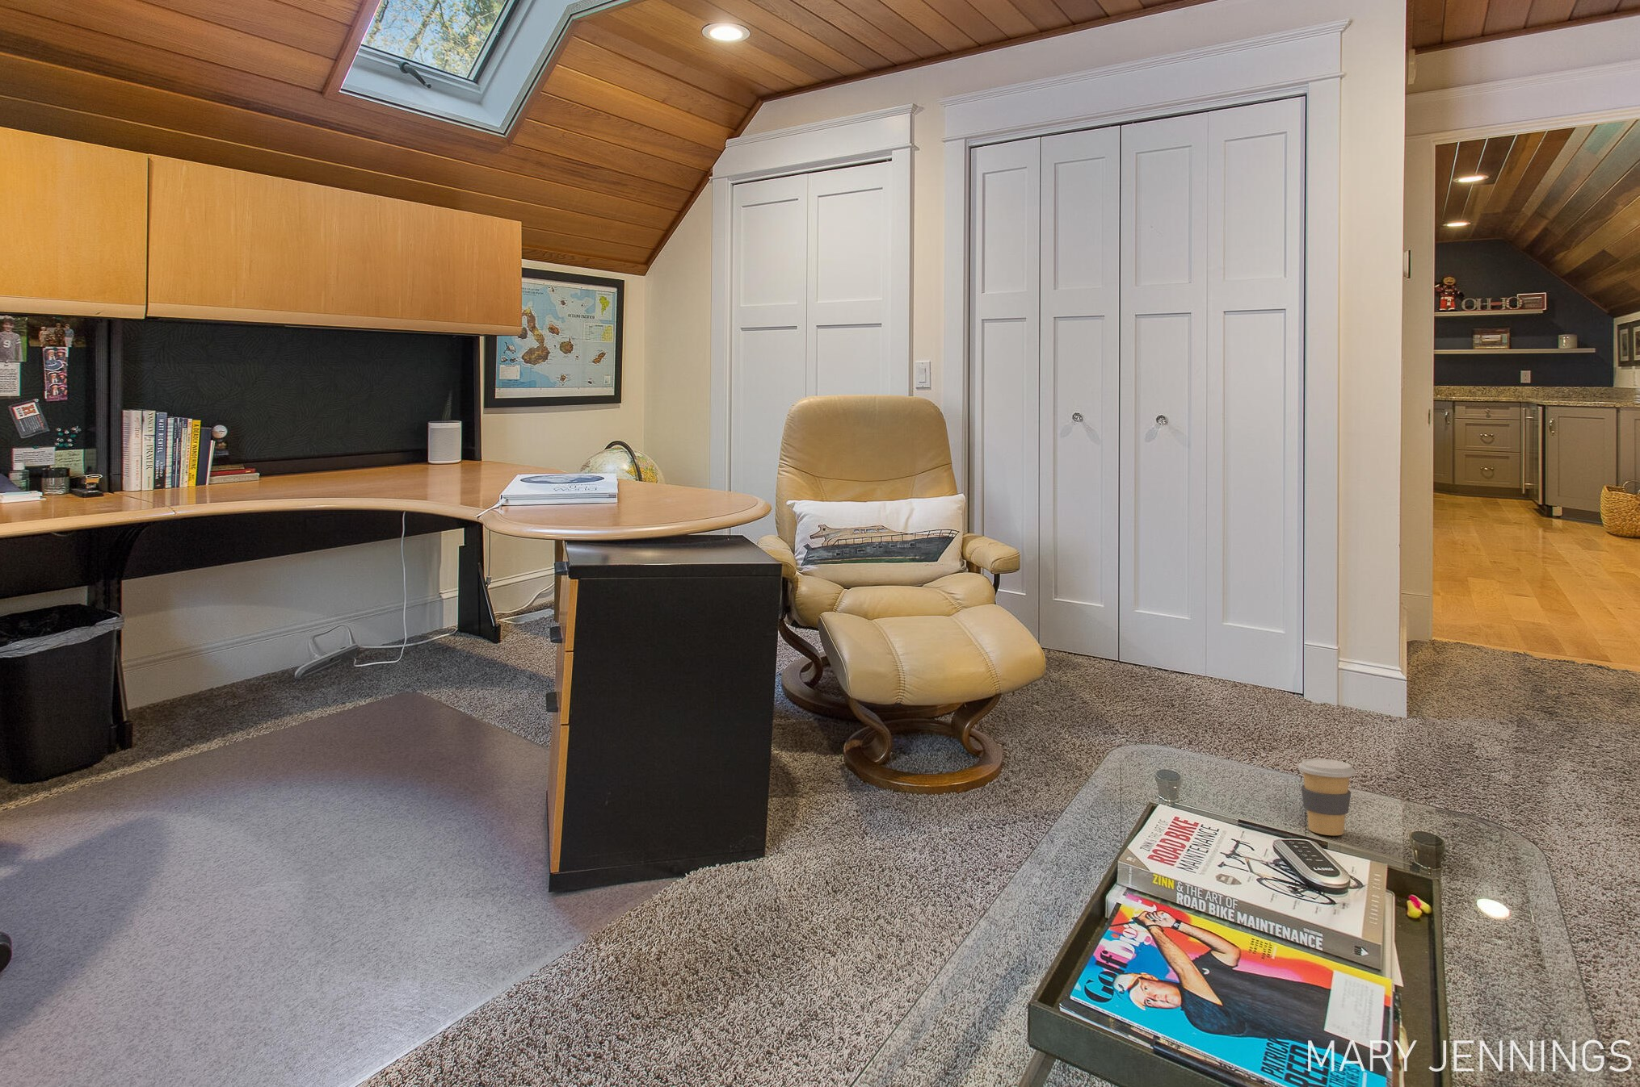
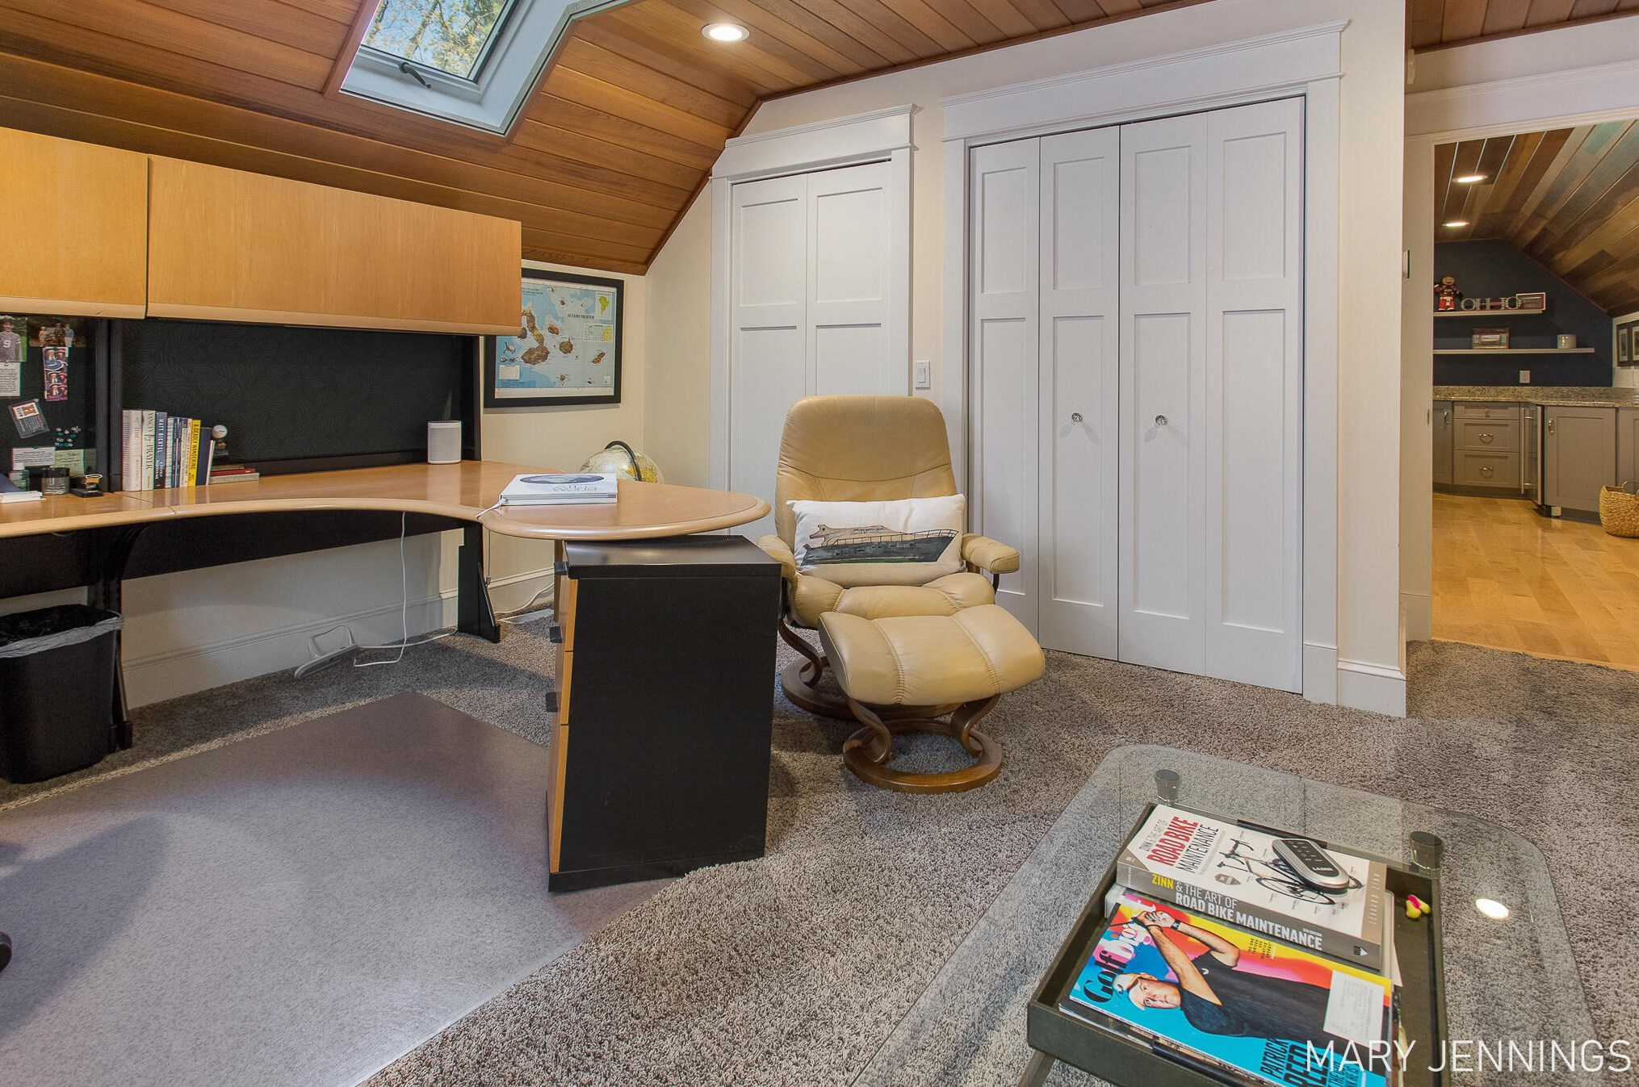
- coffee cup [1298,758,1356,836]
